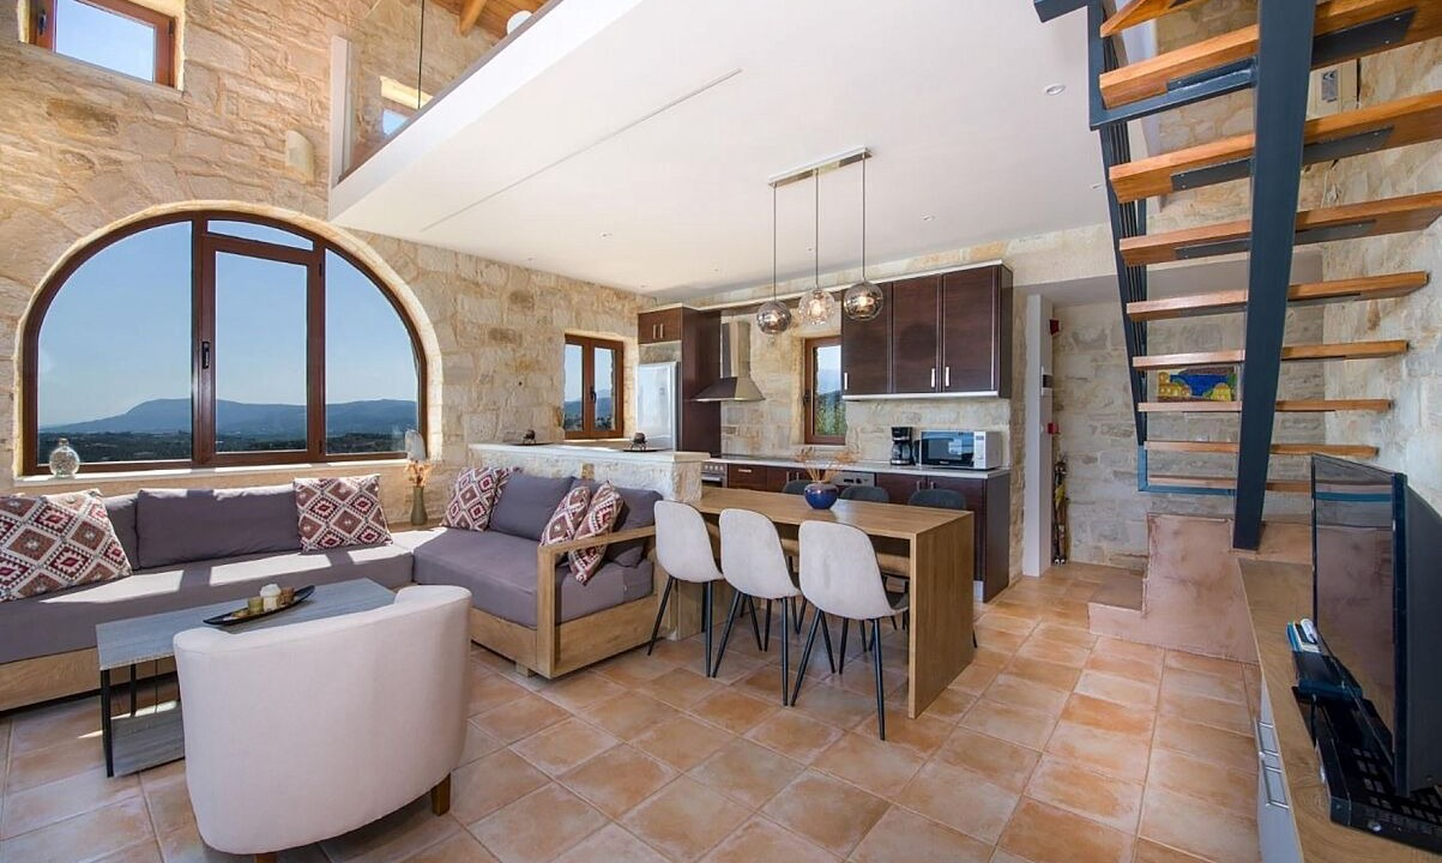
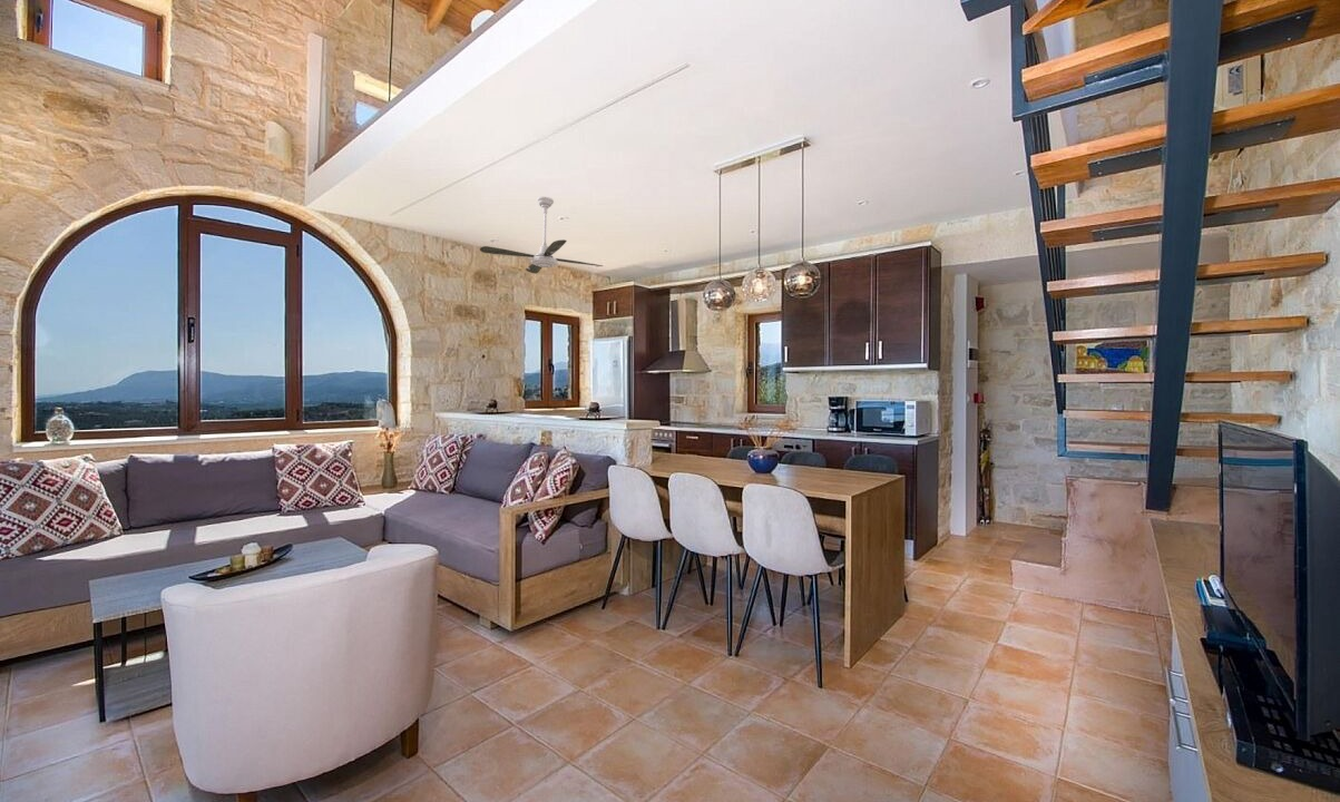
+ ceiling fan [479,196,604,275]
